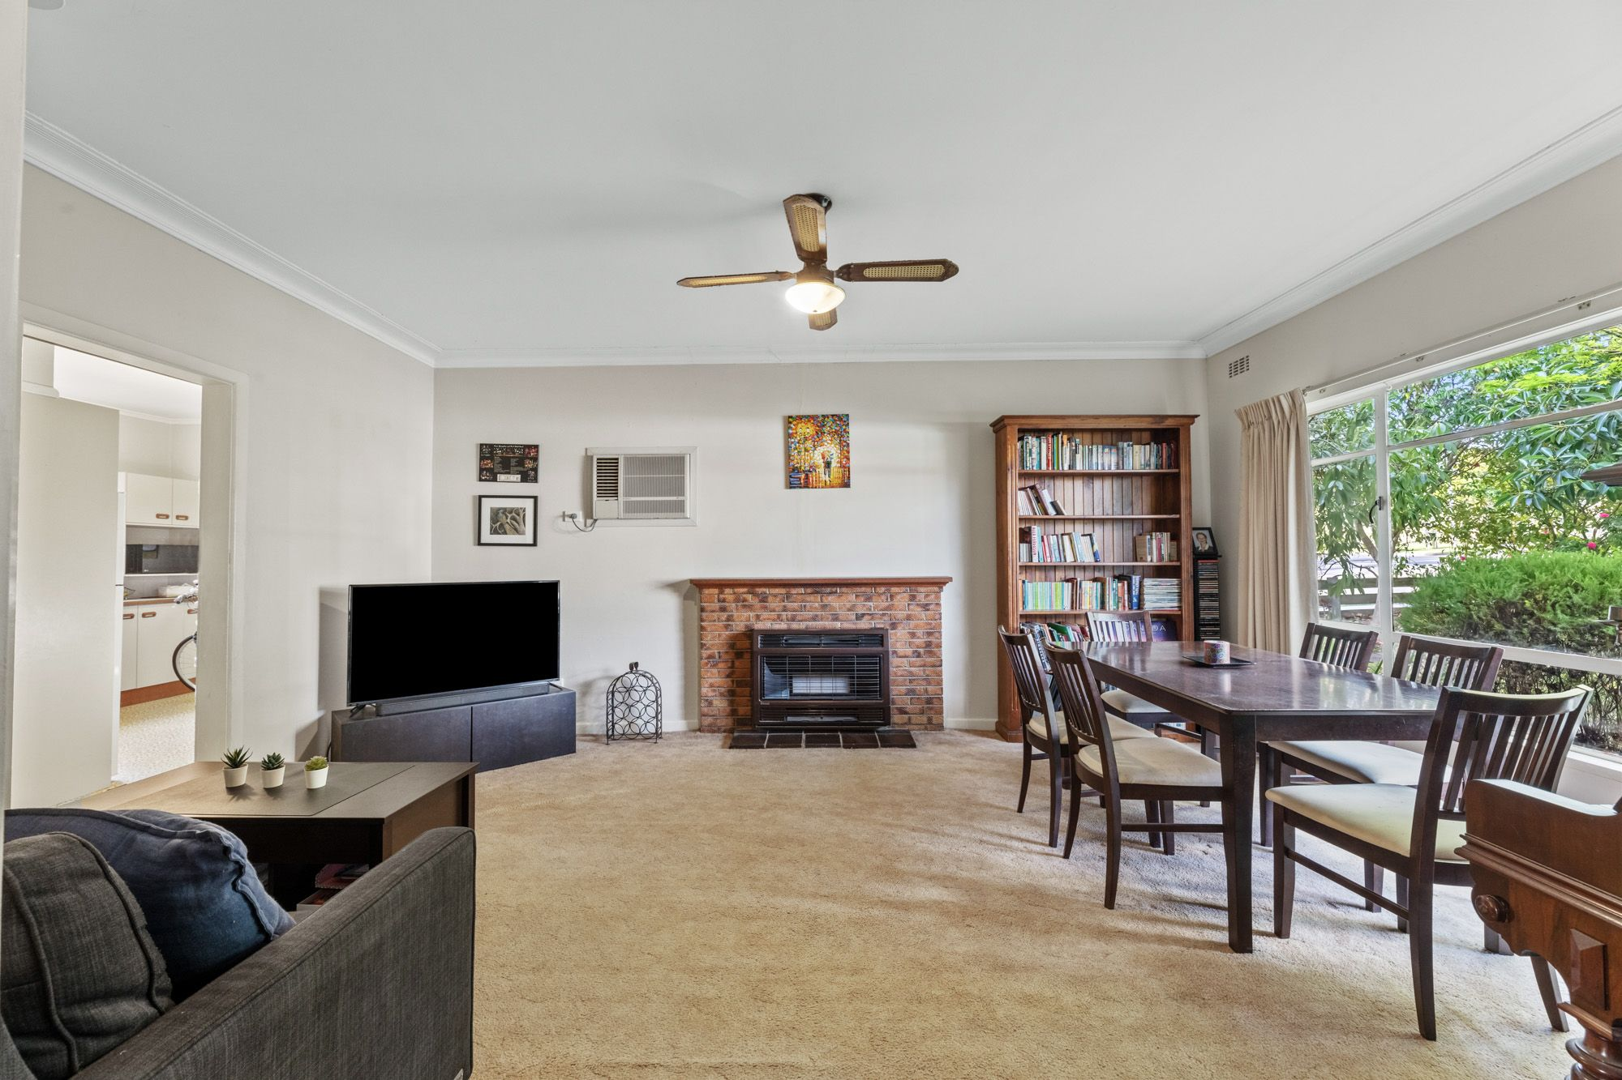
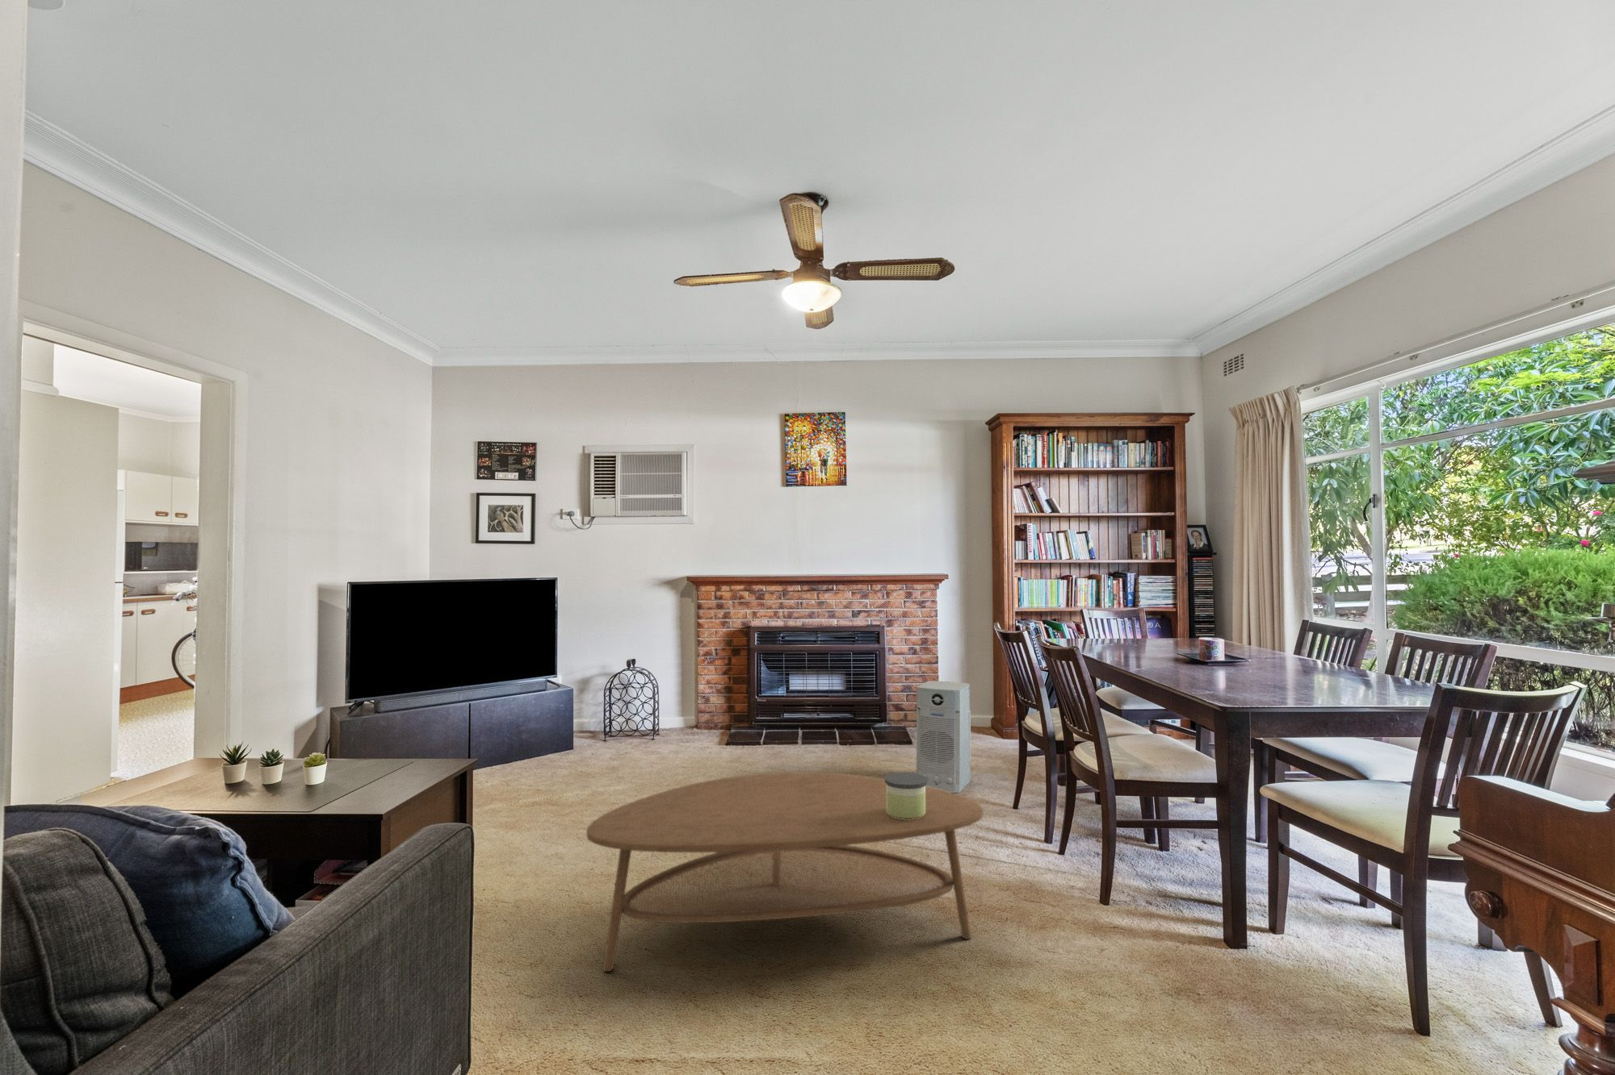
+ coffee table [586,771,985,973]
+ candle [884,771,927,819]
+ air purifier [916,680,971,793]
